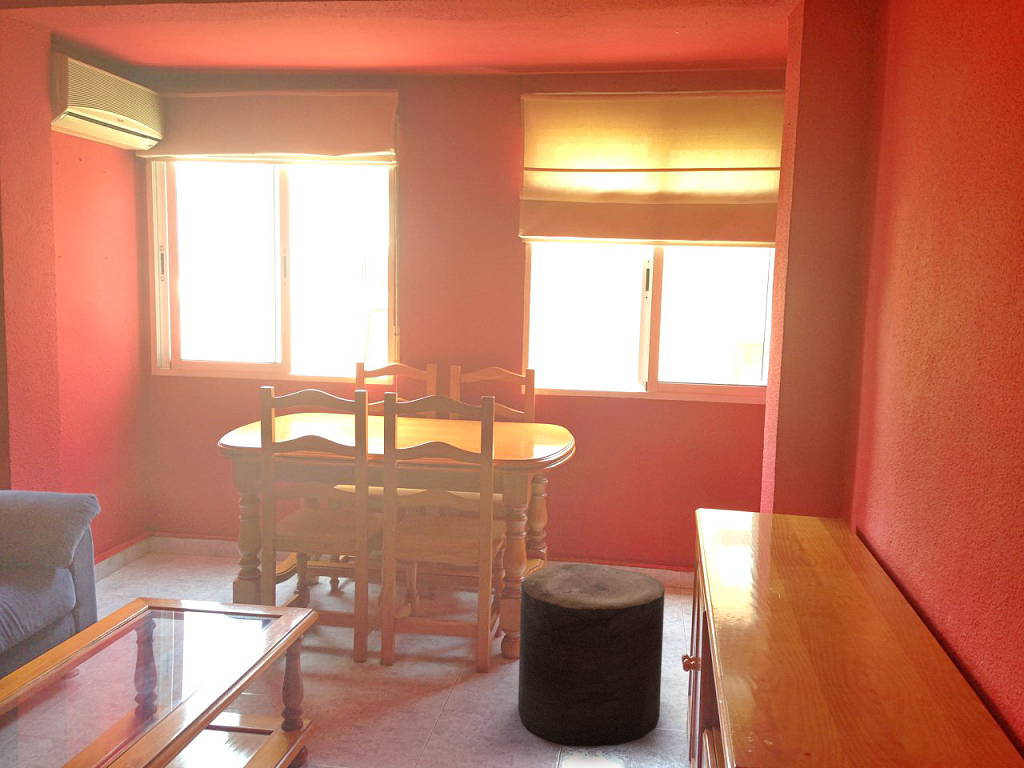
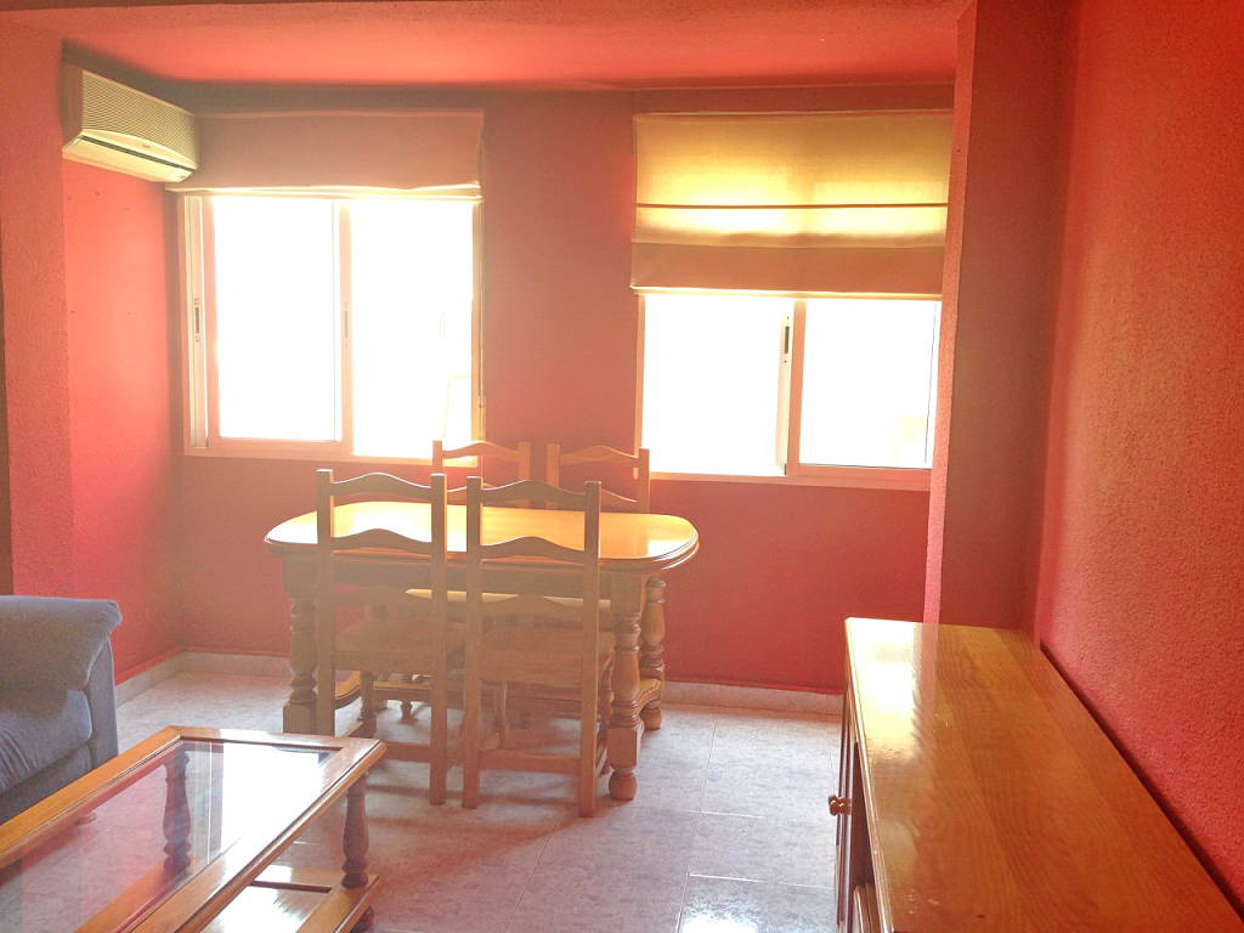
- stool [517,563,666,747]
